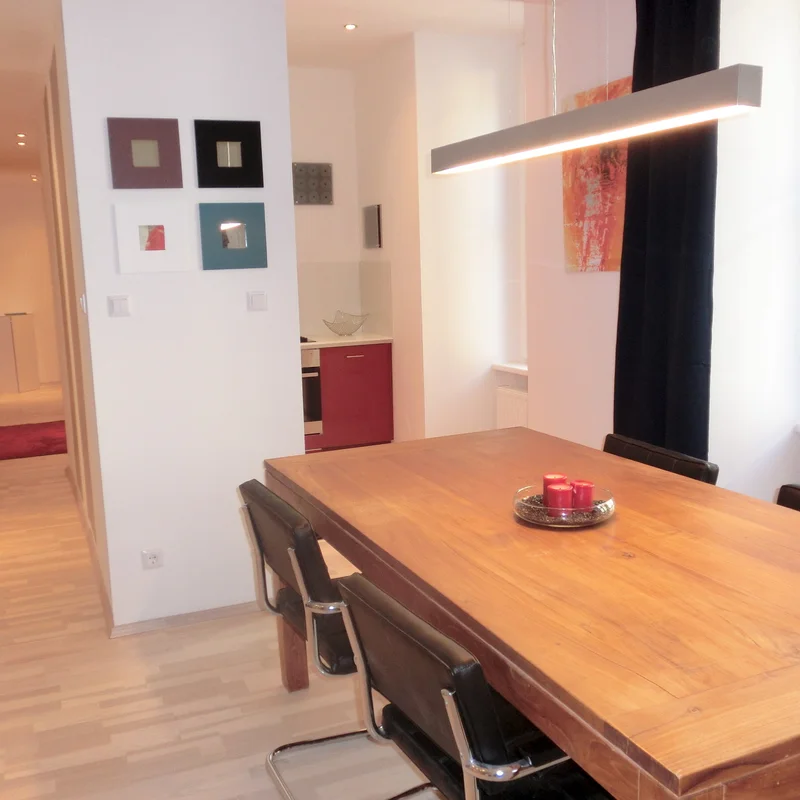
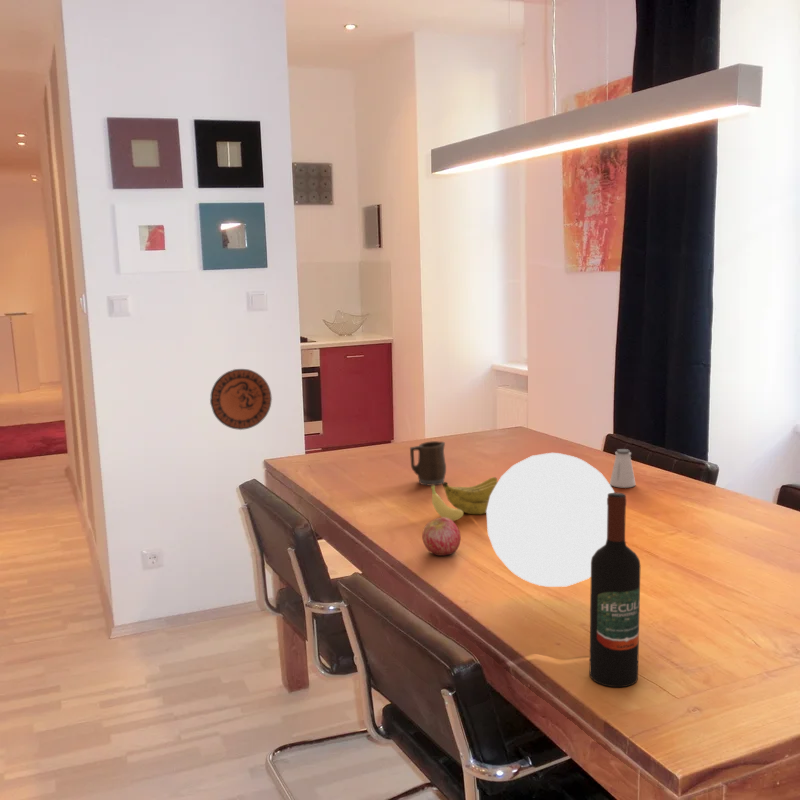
+ wine bottle [588,491,642,688]
+ decorative plate [209,368,273,431]
+ apple [421,517,462,557]
+ saltshaker [609,448,636,489]
+ banana [430,476,498,522]
+ mug [409,440,447,487]
+ plate [486,452,615,588]
